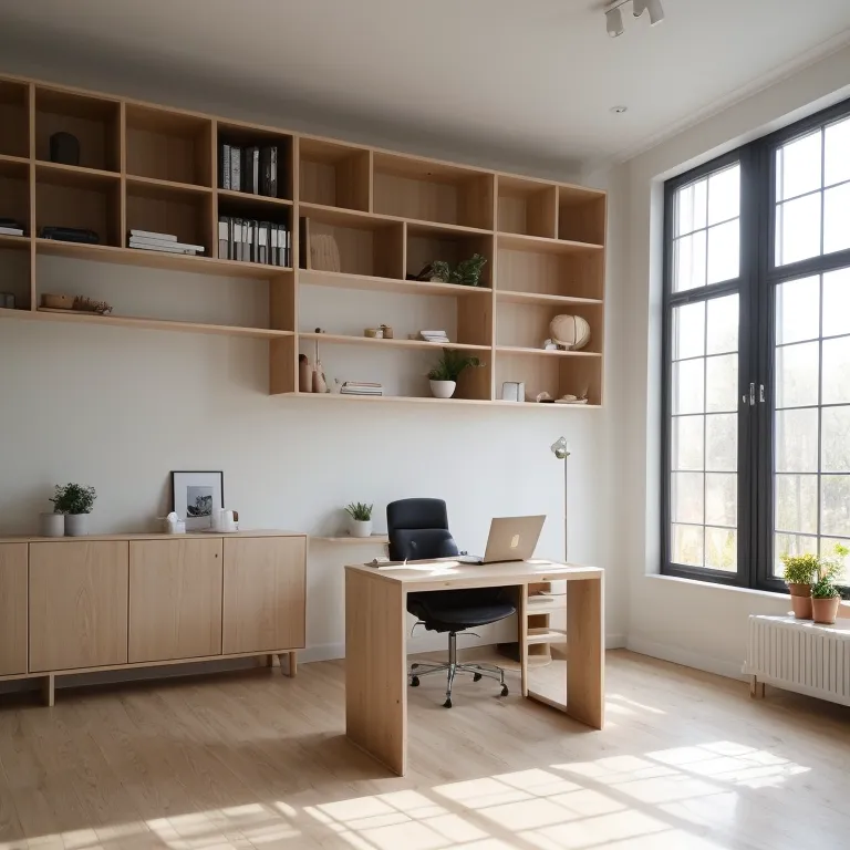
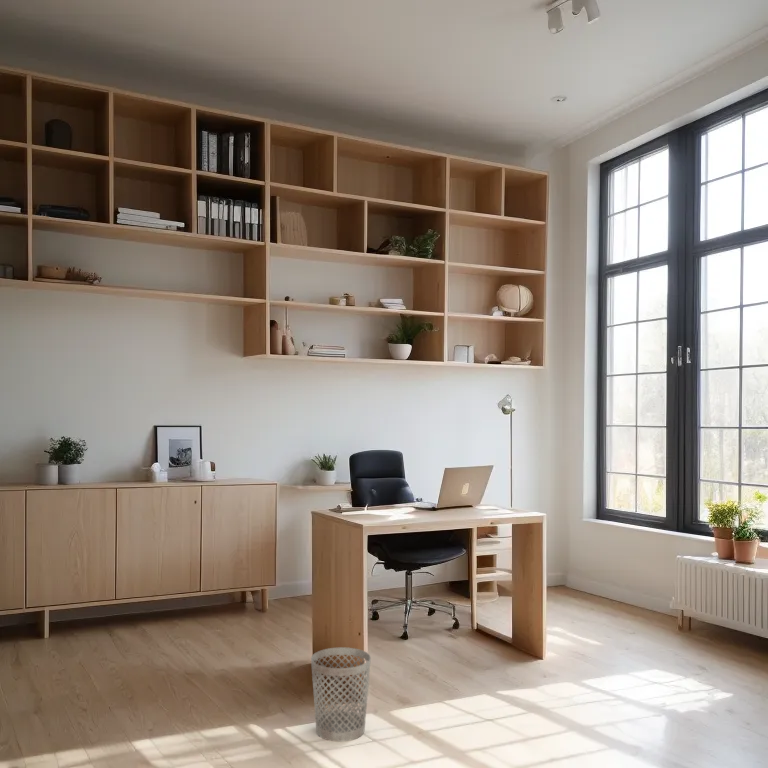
+ wastebasket [310,646,372,743]
